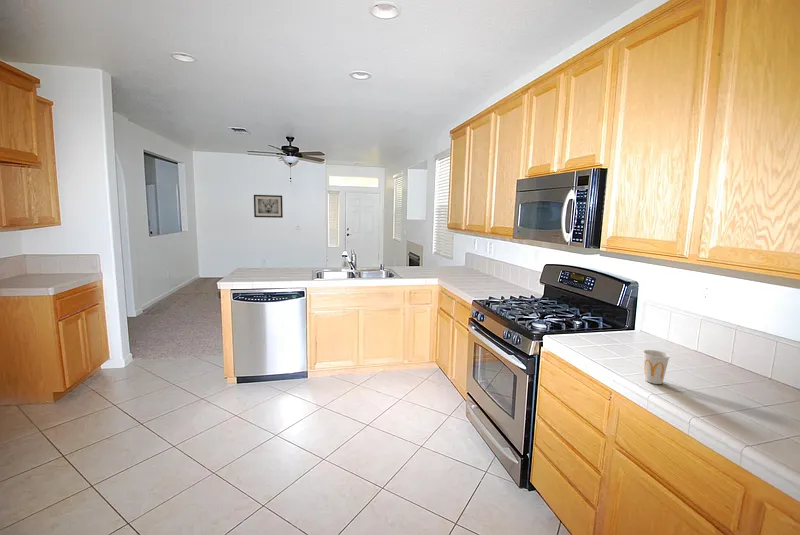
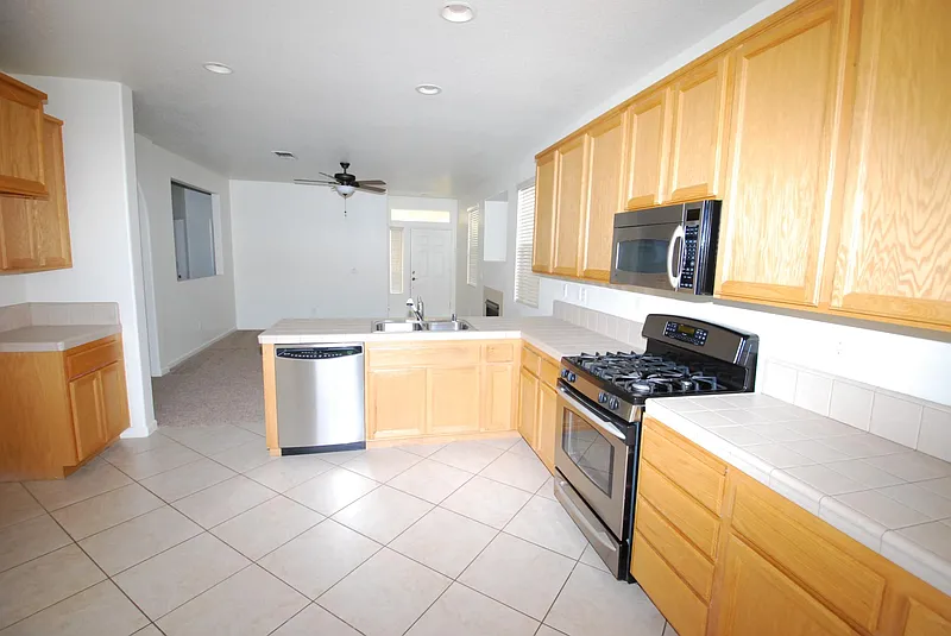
- wall art [253,194,284,219]
- cup [642,349,671,385]
